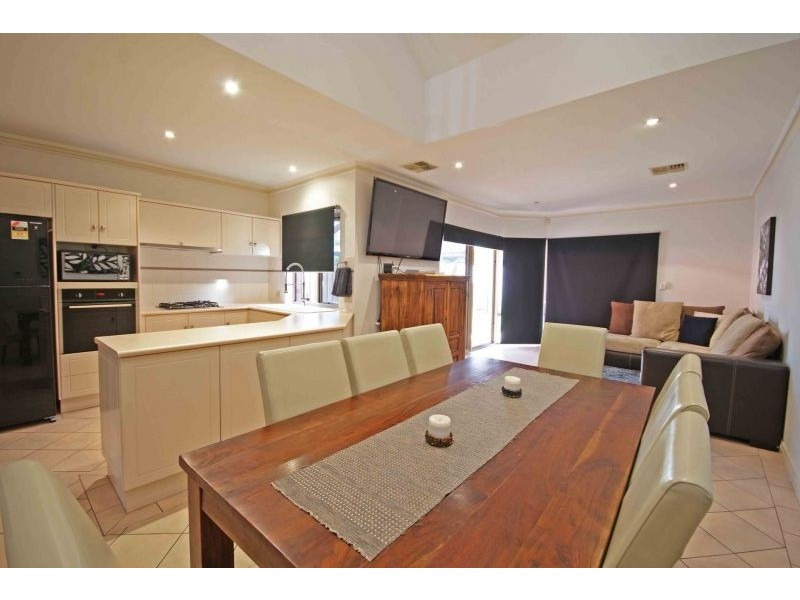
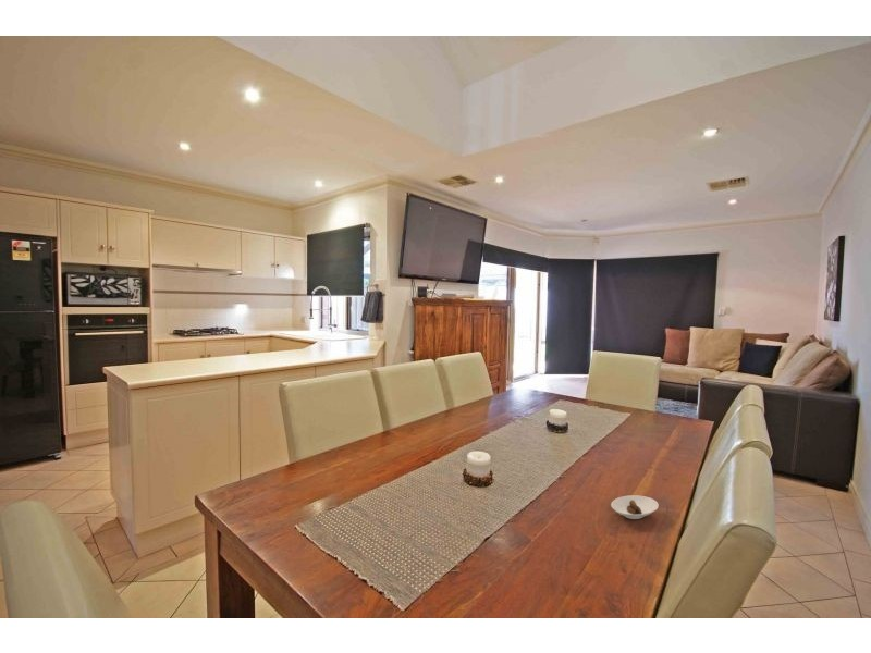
+ saucer [610,494,660,520]
